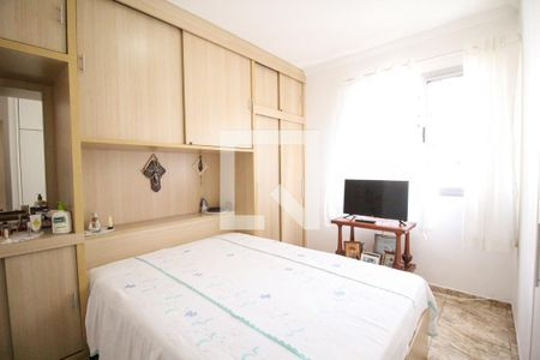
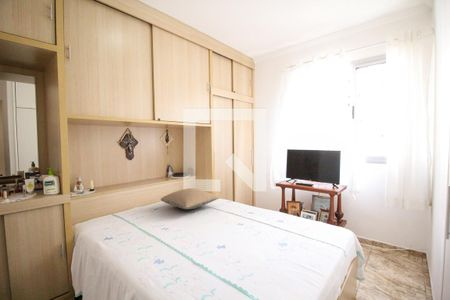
+ pillow [160,187,220,210]
